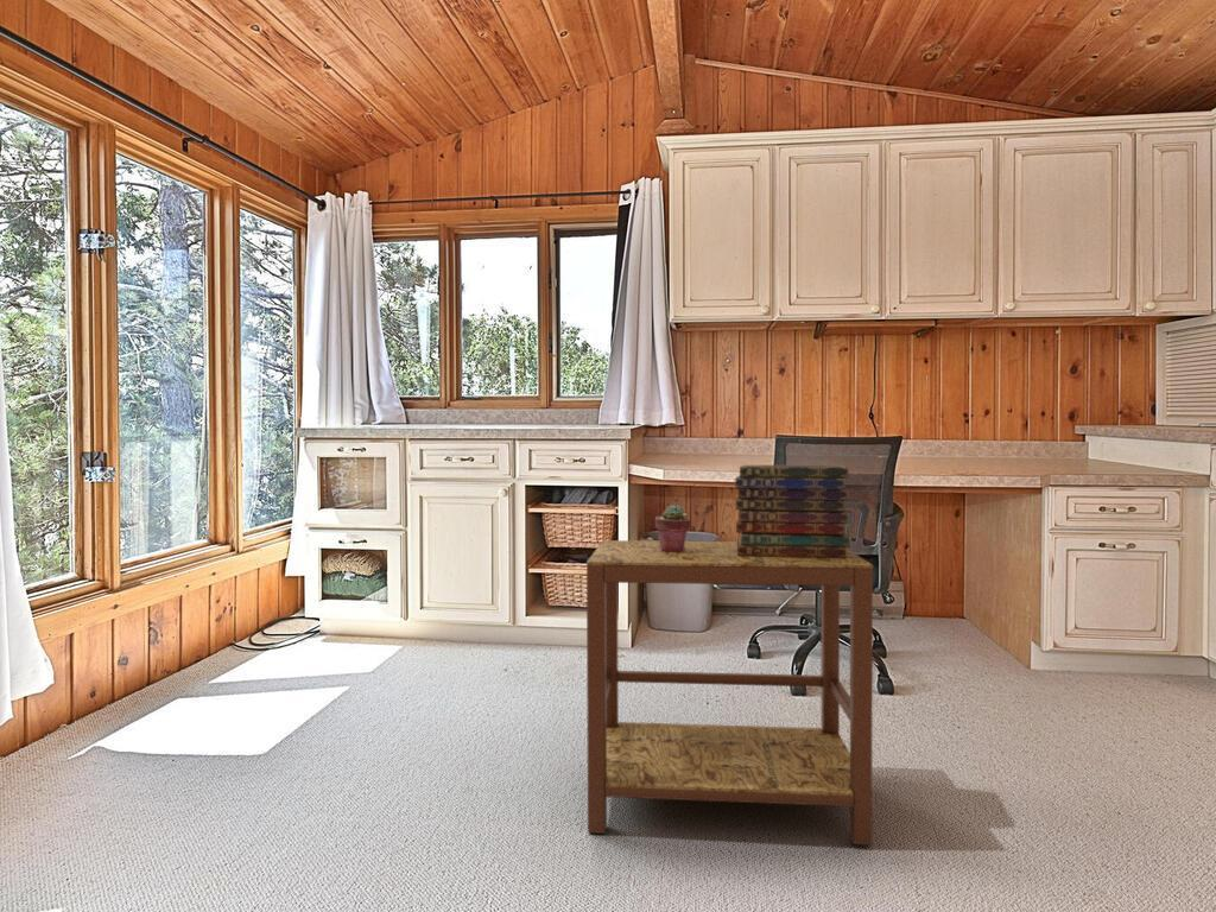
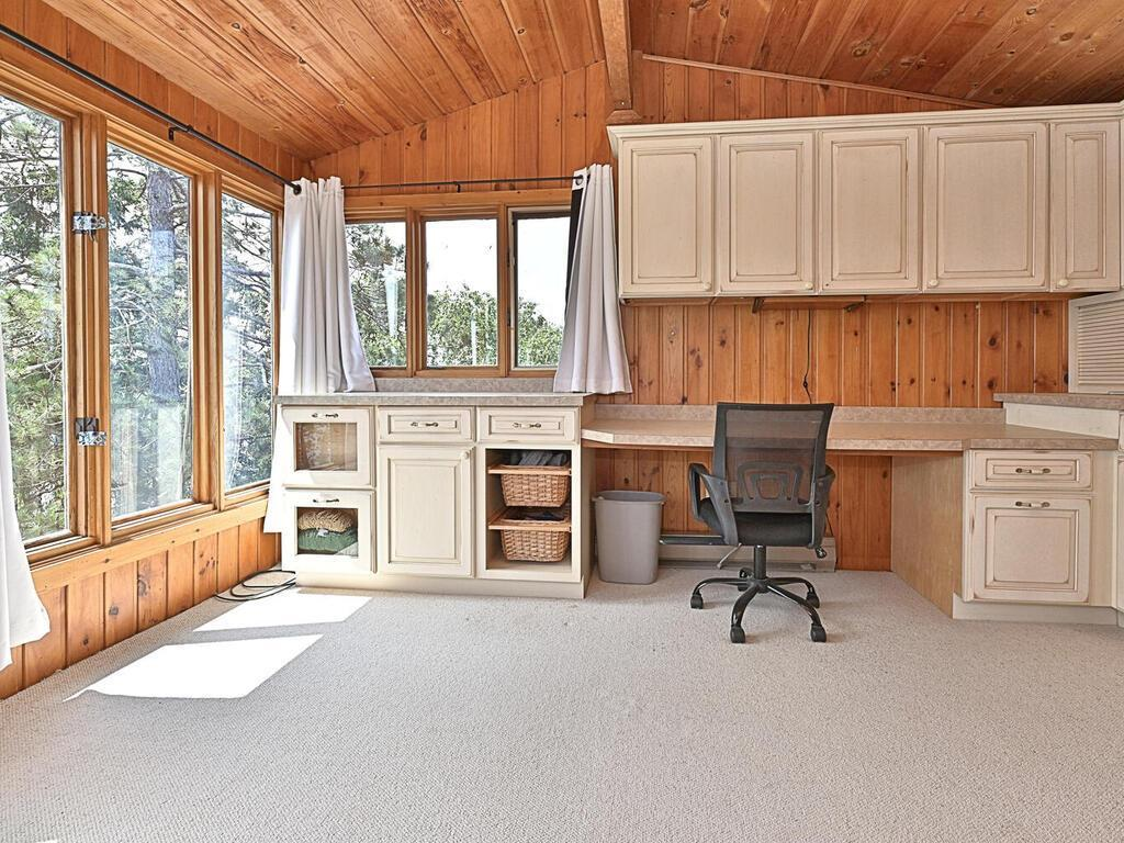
- side table [585,539,874,846]
- potted succulent [654,504,691,552]
- book stack [734,464,851,558]
